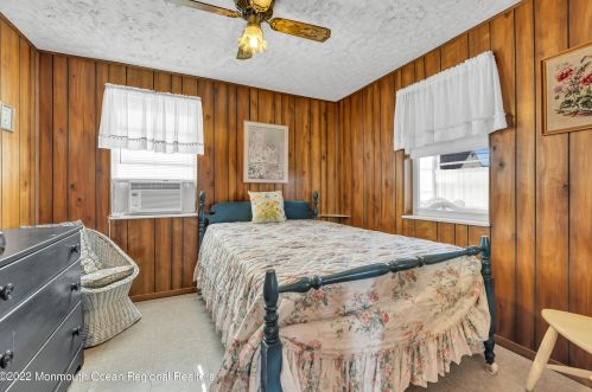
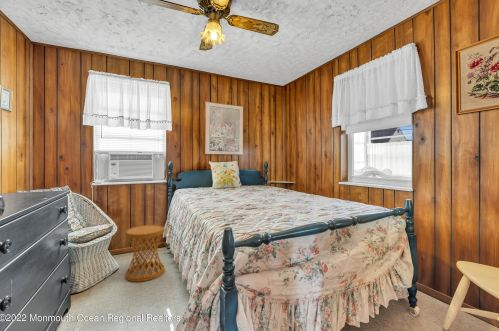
+ side table [124,224,165,283]
